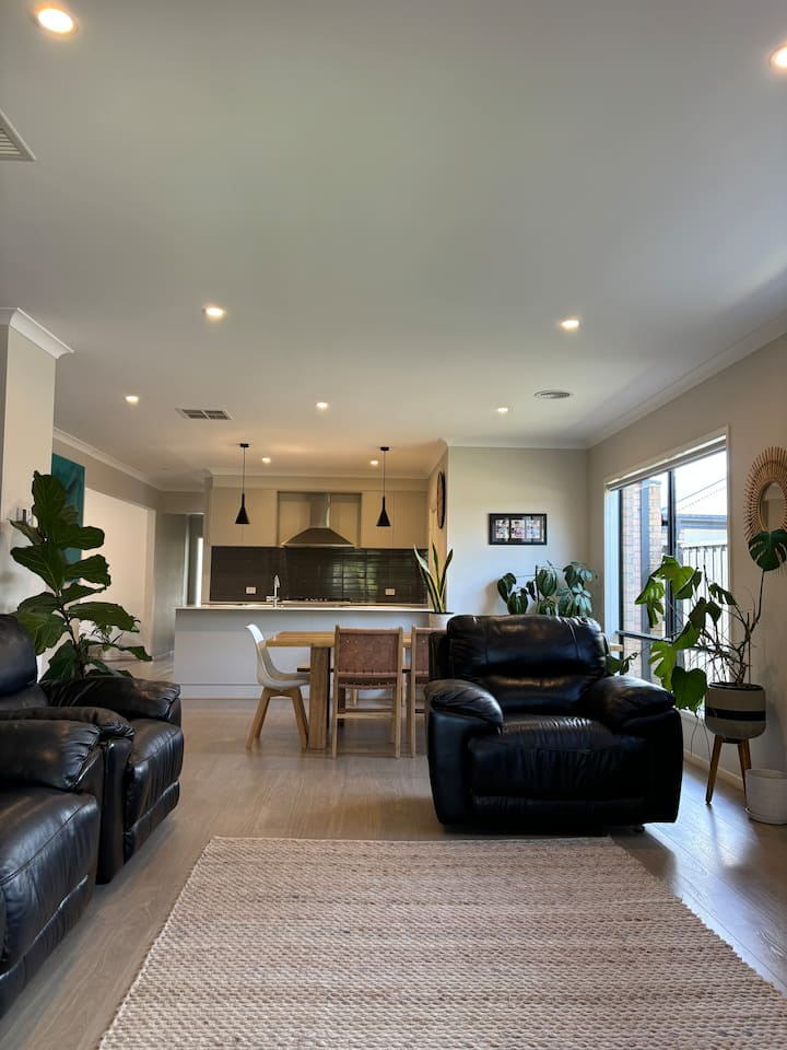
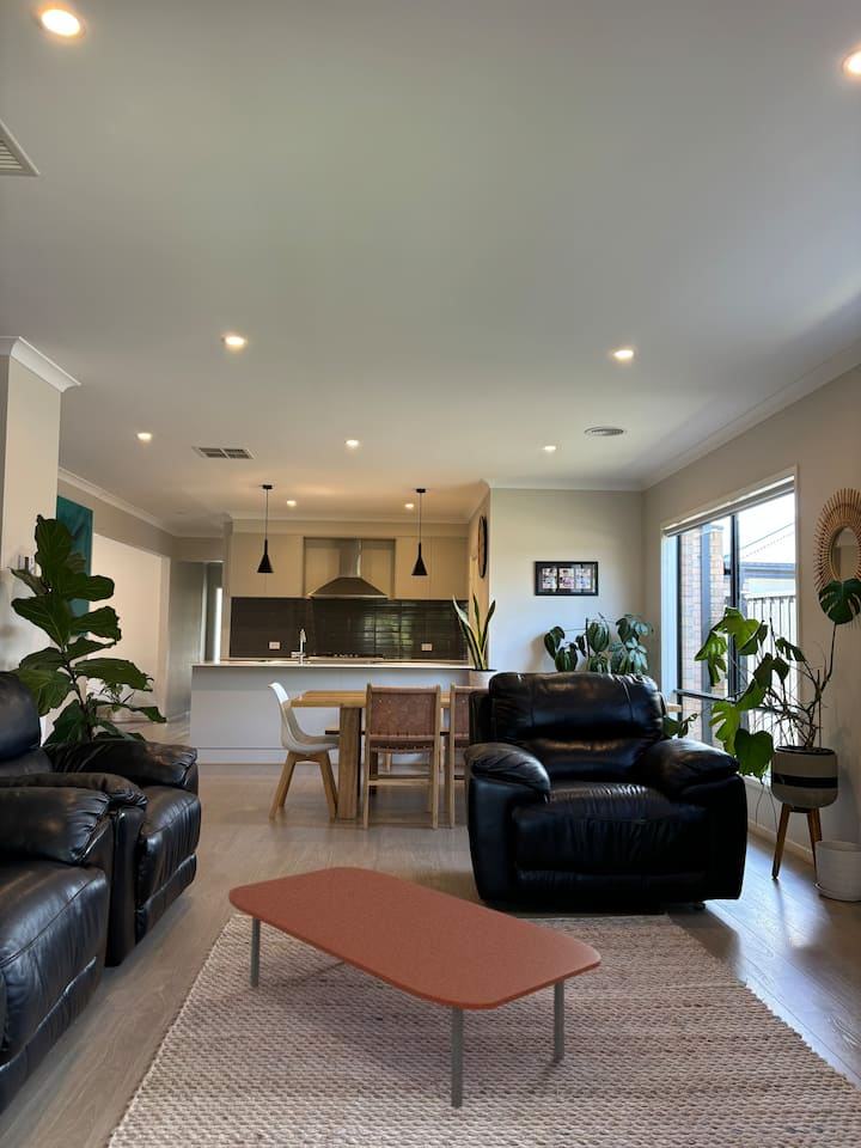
+ coffee table [227,866,602,1110]
